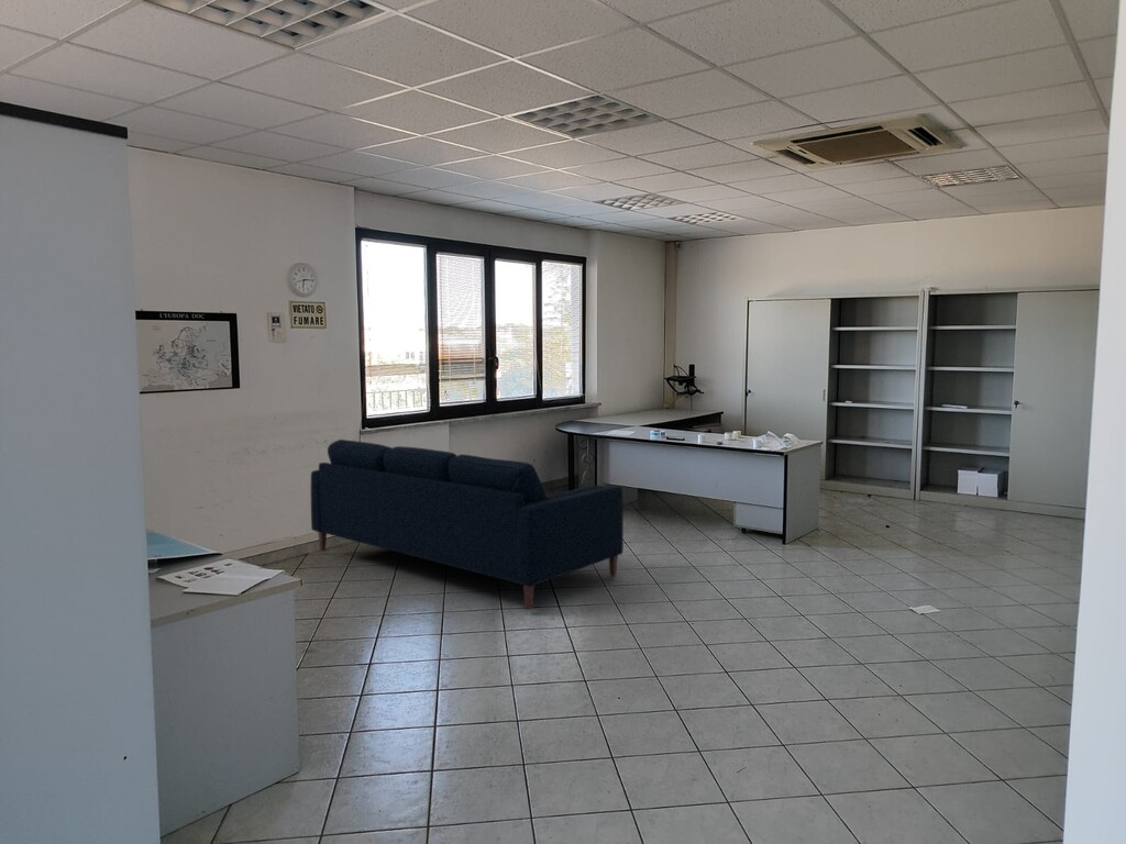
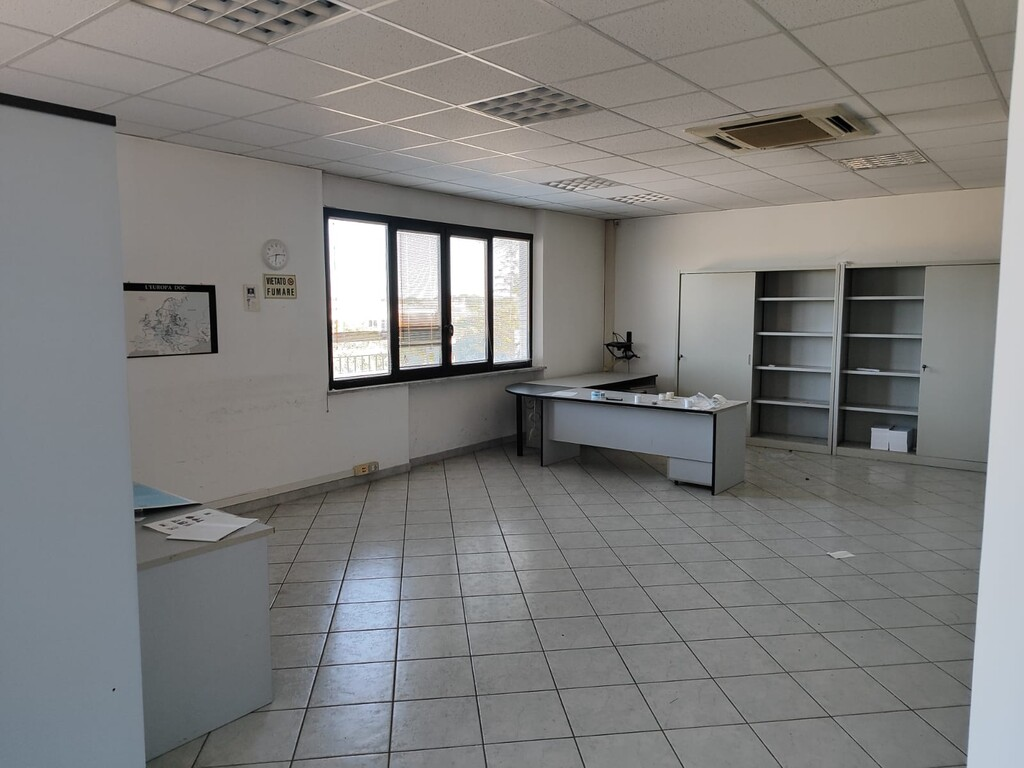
- sofa [310,438,625,612]
